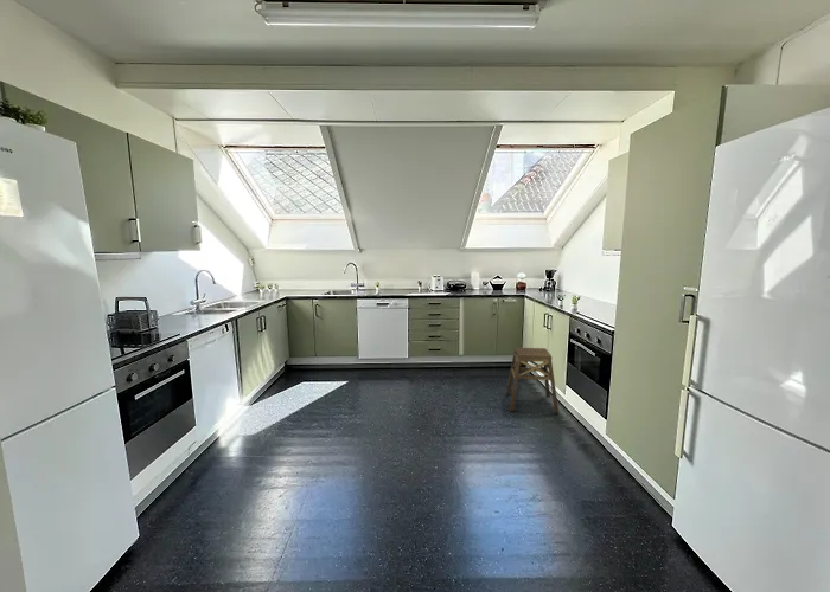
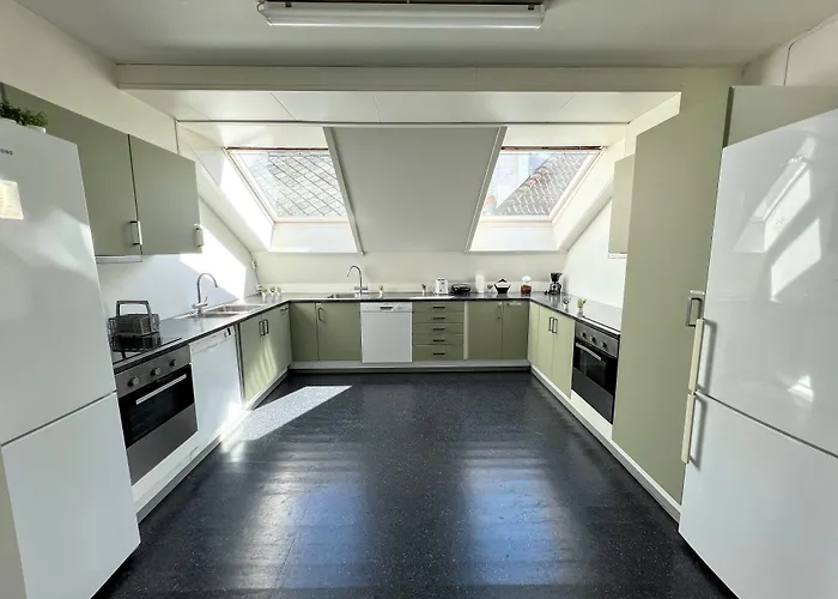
- stool [505,347,560,414]
